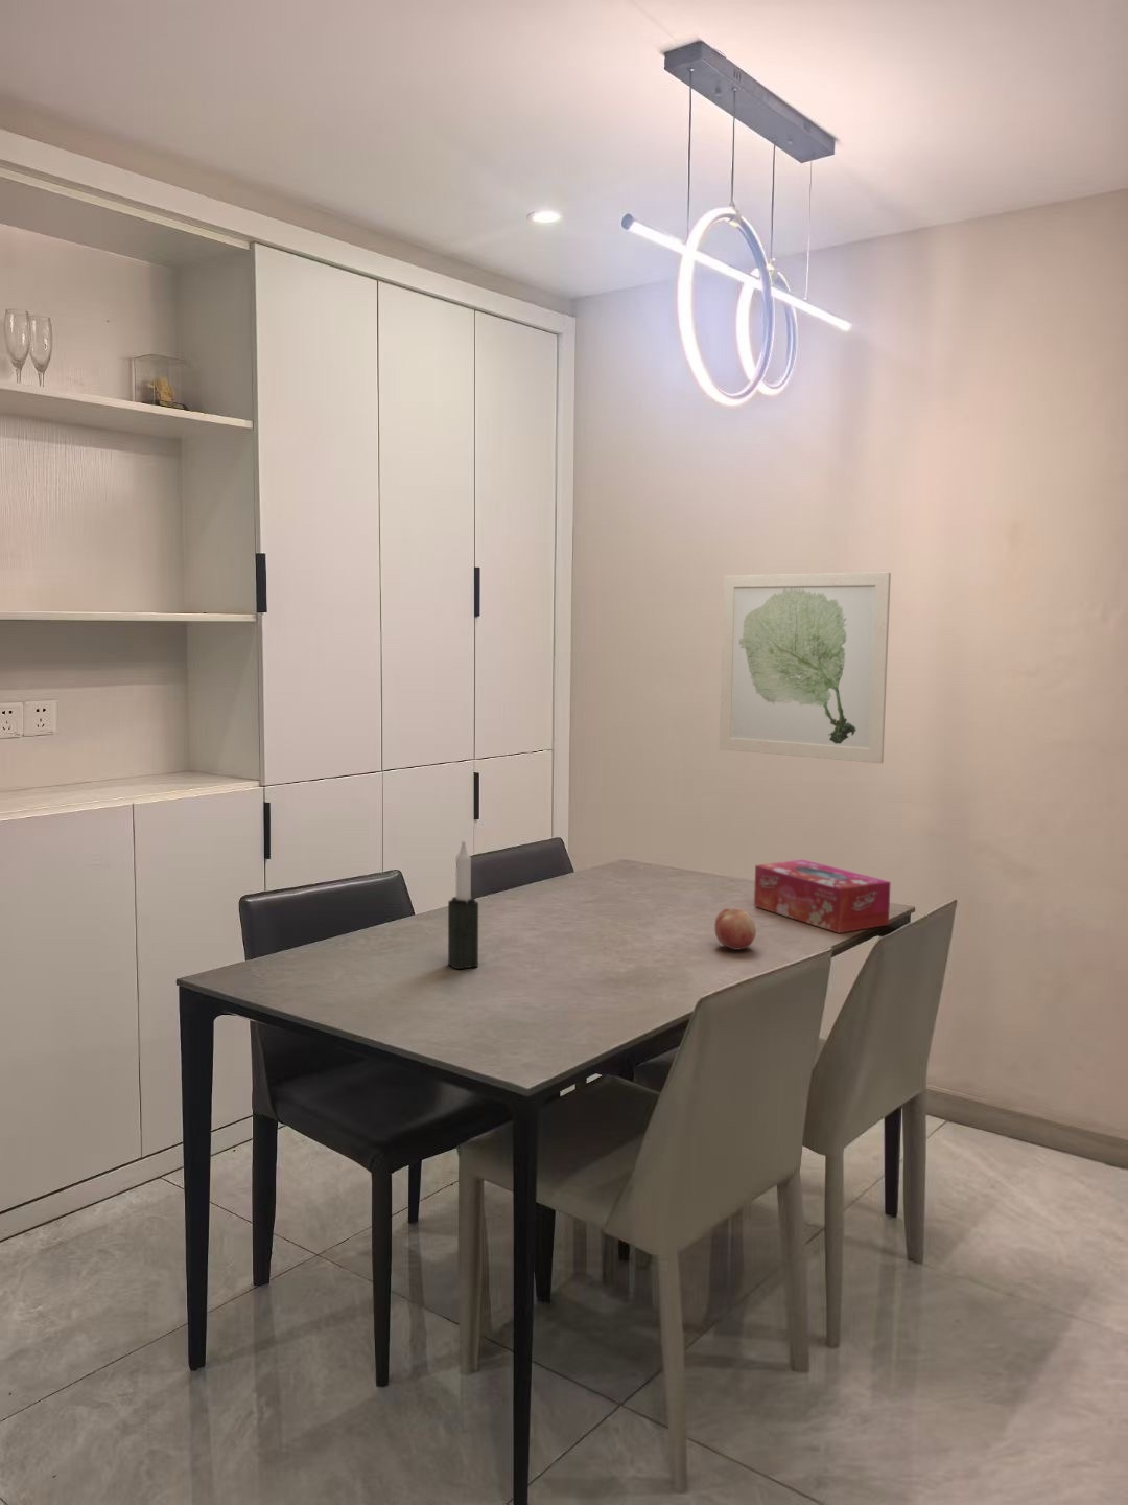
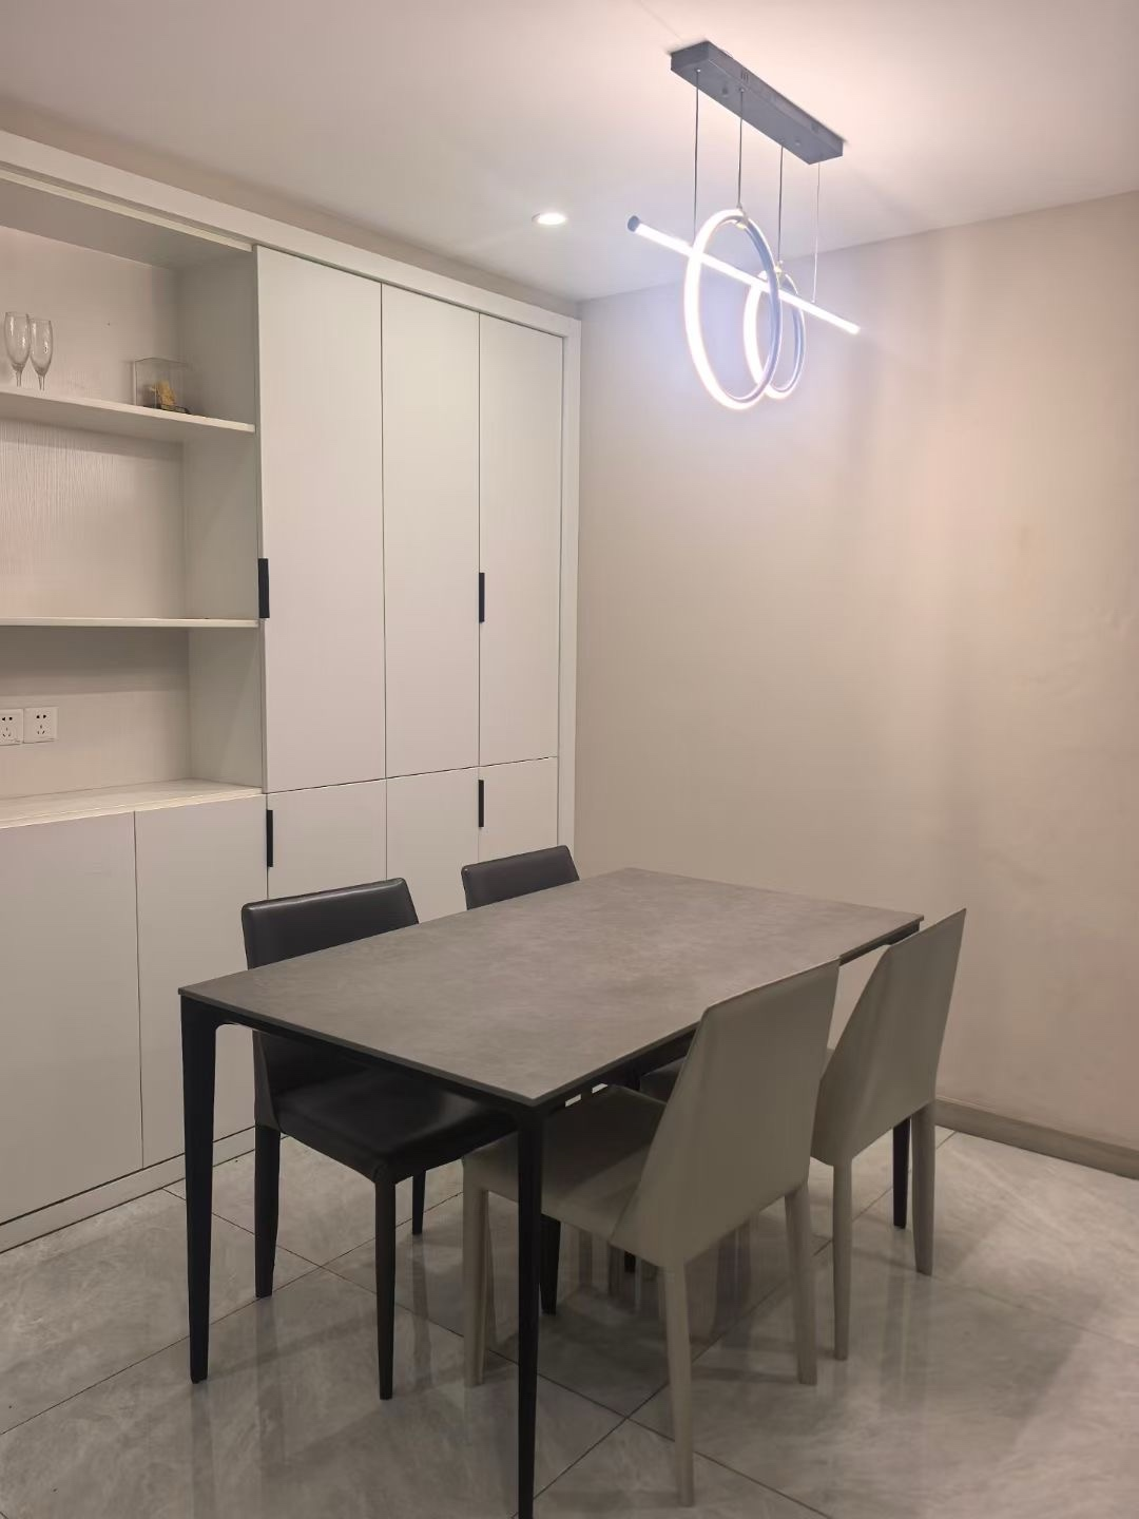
- tissue box [754,859,892,934]
- fruit [713,908,757,952]
- wall art [718,571,892,764]
- candle [447,839,480,969]
